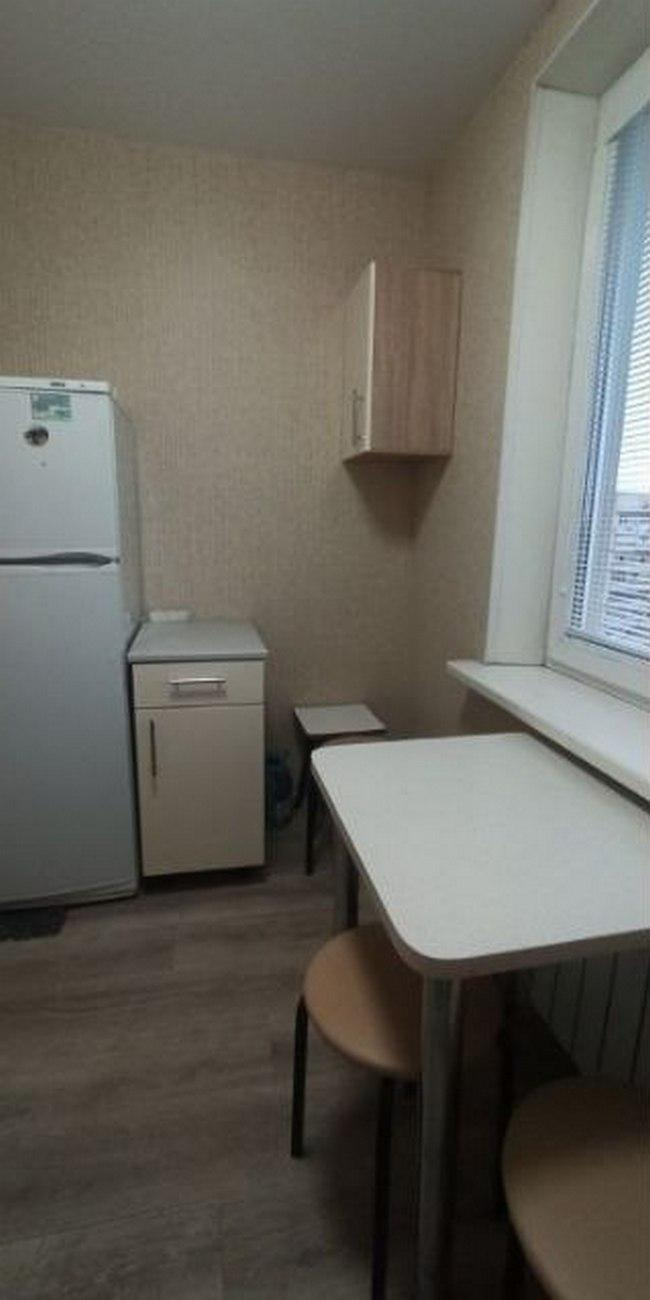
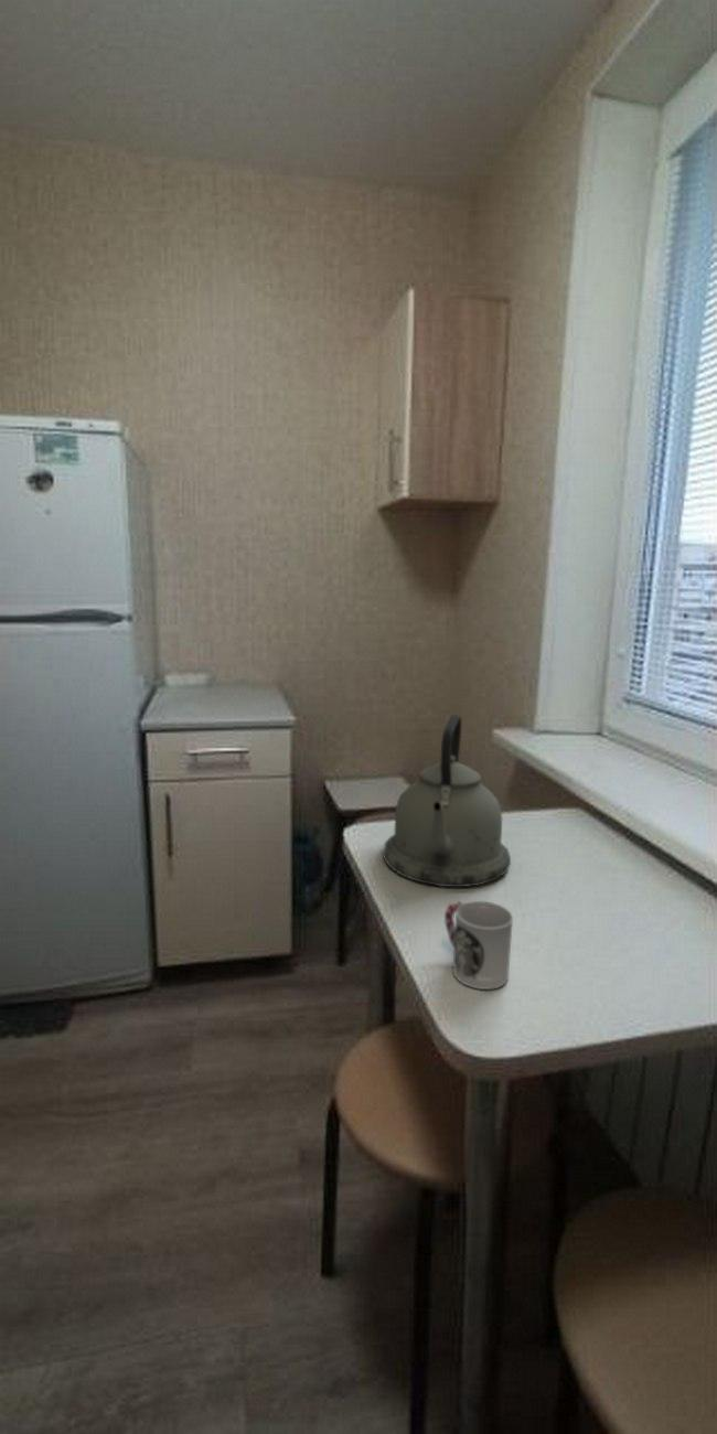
+ kettle [383,714,512,888]
+ cup [443,900,514,991]
